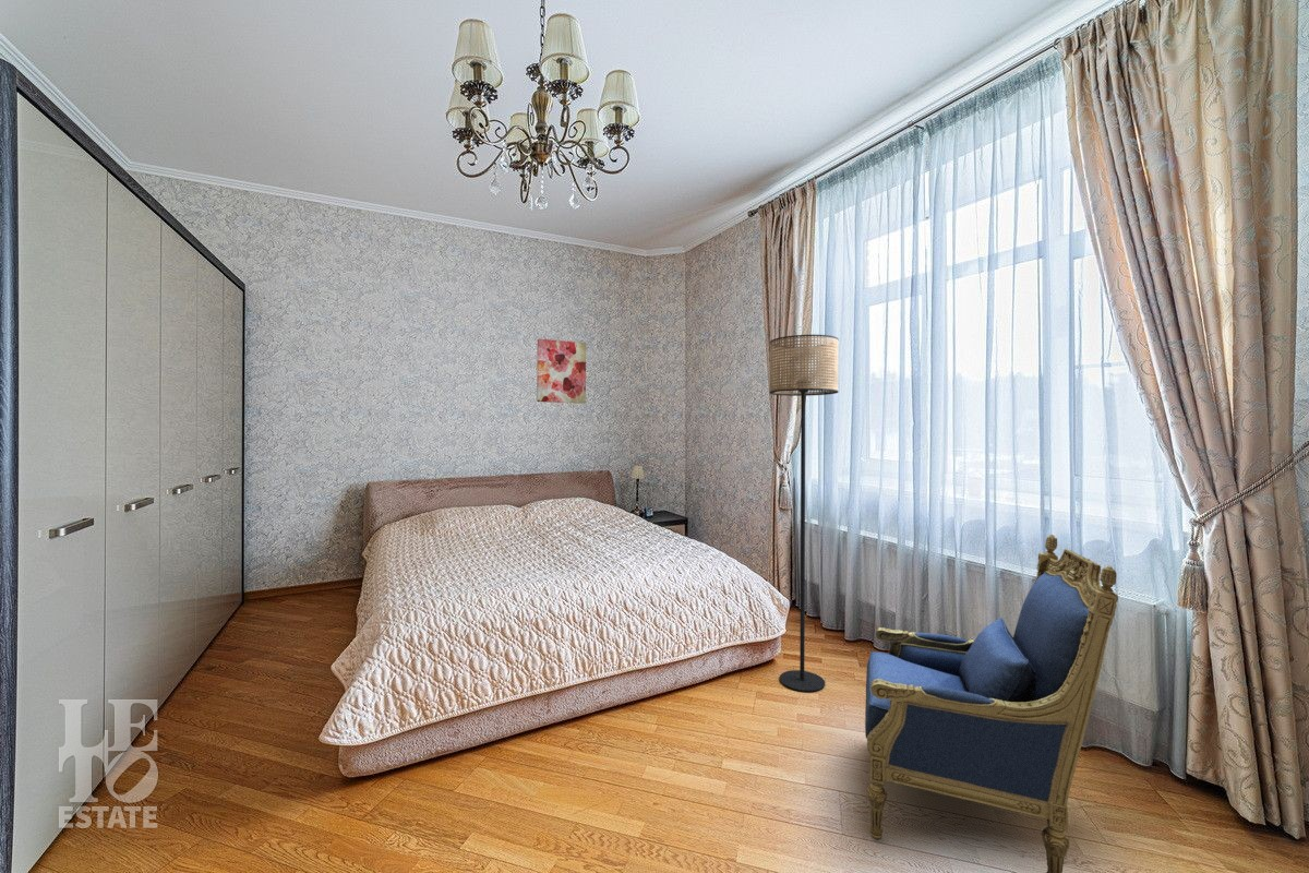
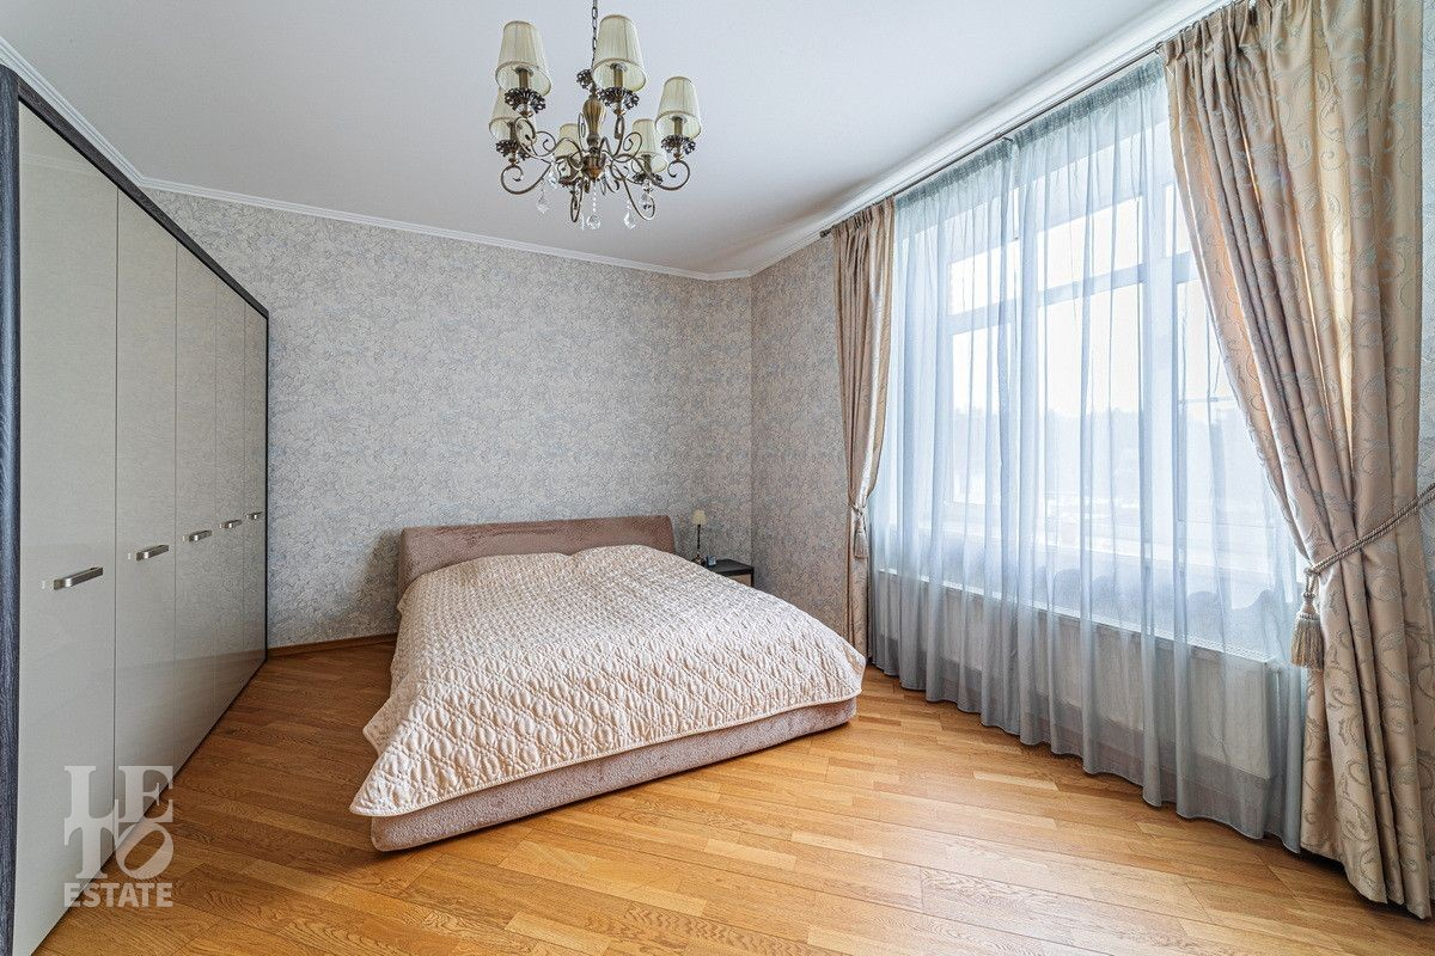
- wall art [536,337,587,405]
- armchair [864,511,1119,873]
- floor lamp [768,334,840,693]
